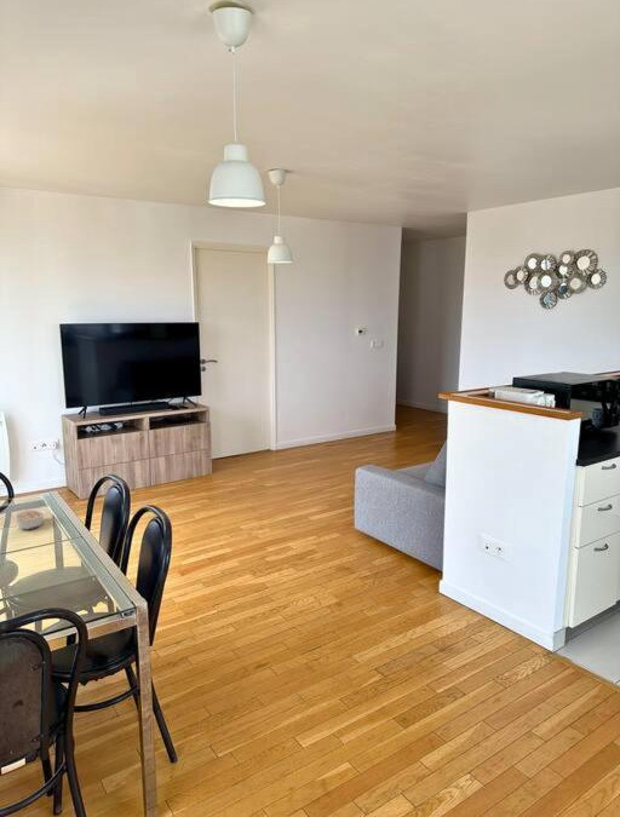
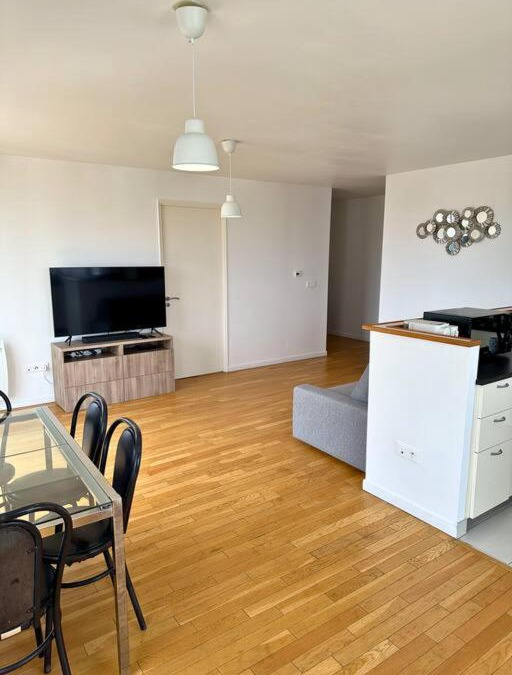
- legume [12,507,47,530]
